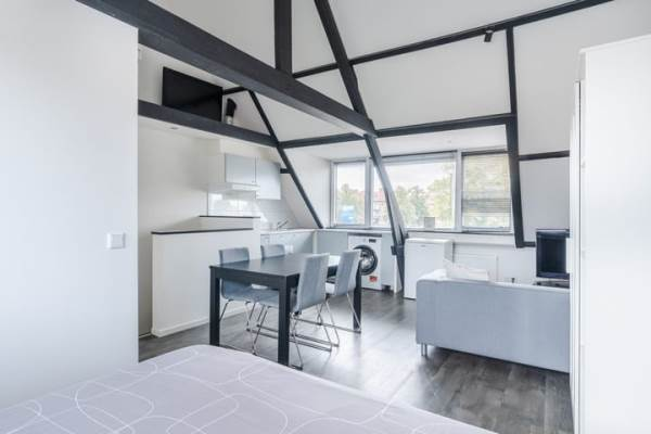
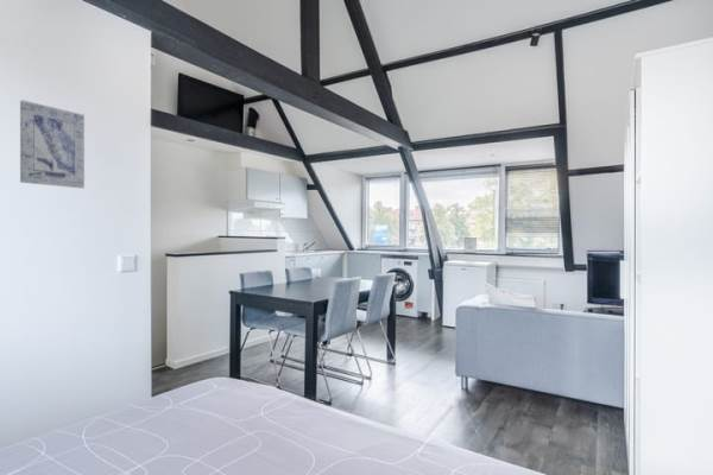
+ wall art [19,99,86,189]
